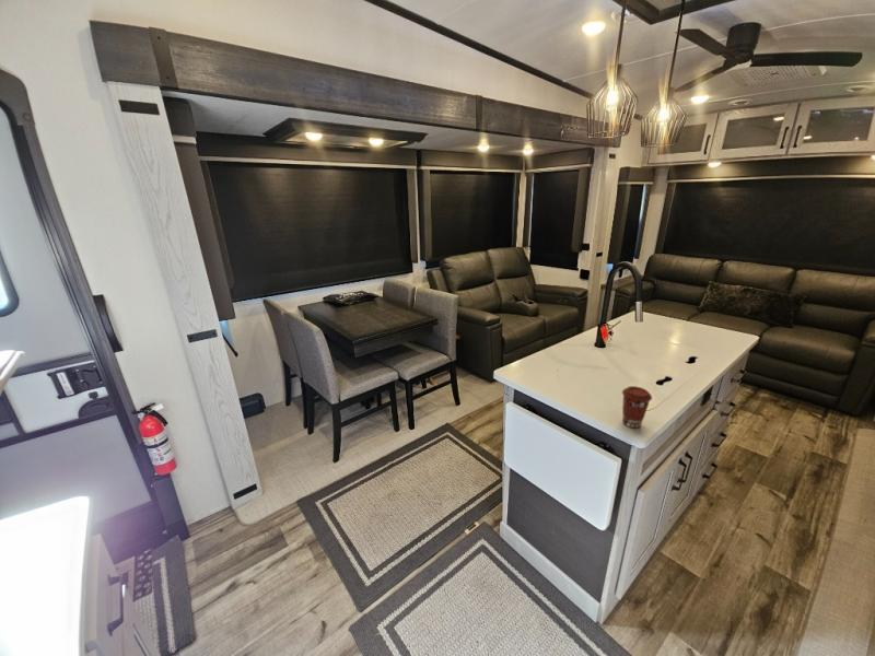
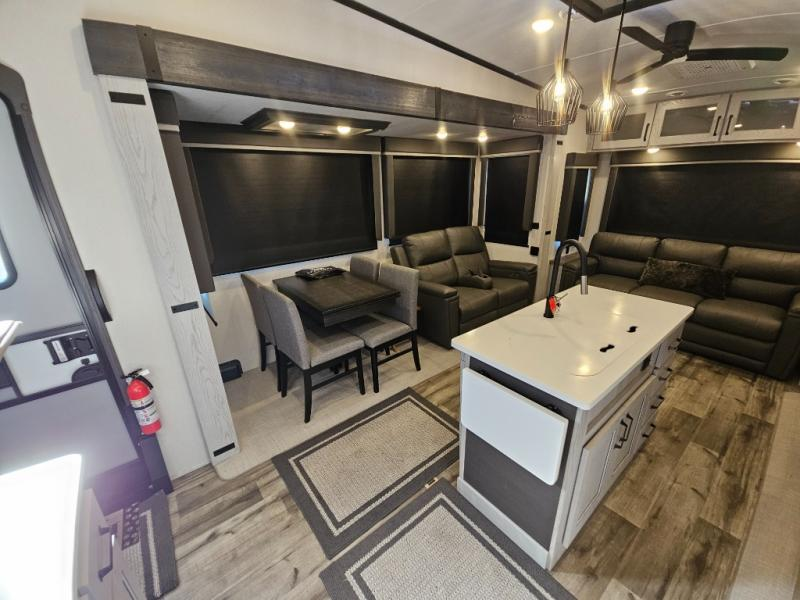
- coffee cup [621,385,653,430]
